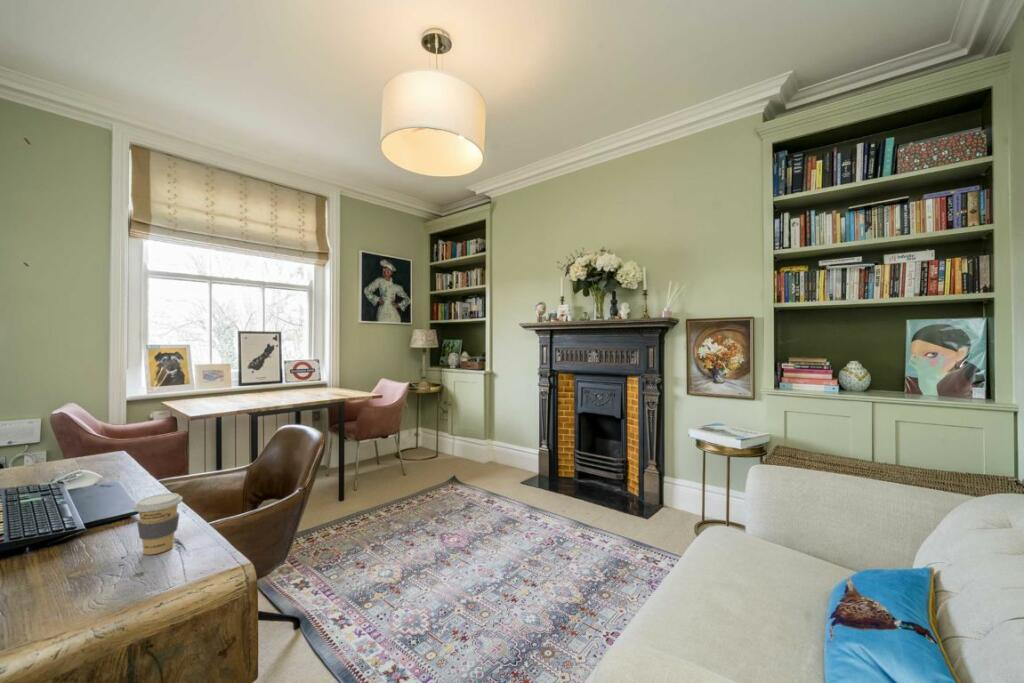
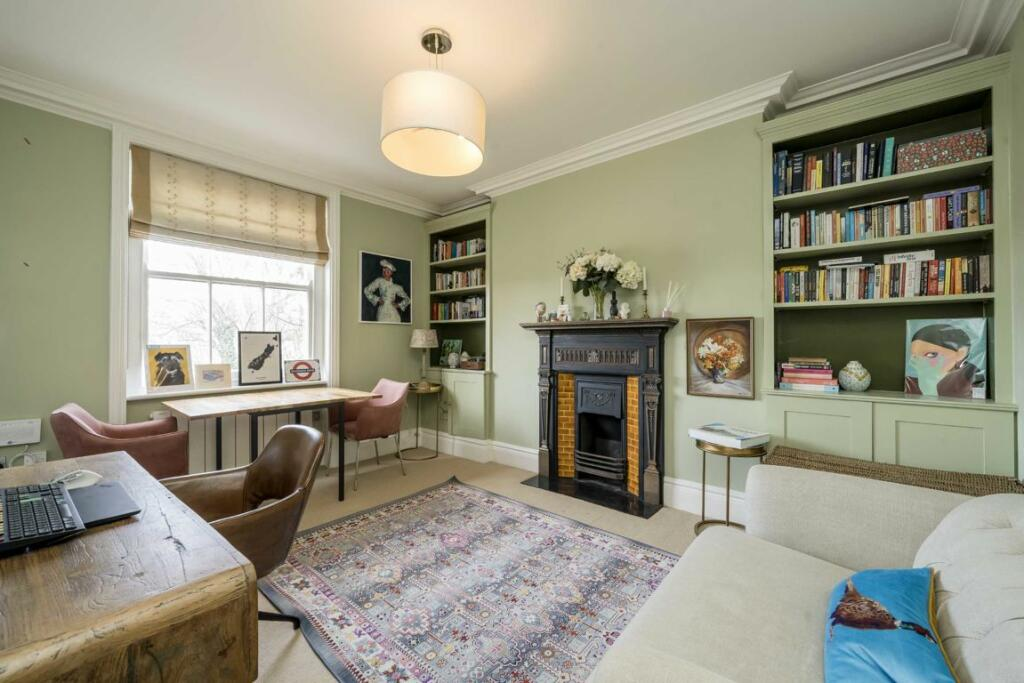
- coffee cup [133,492,183,556]
